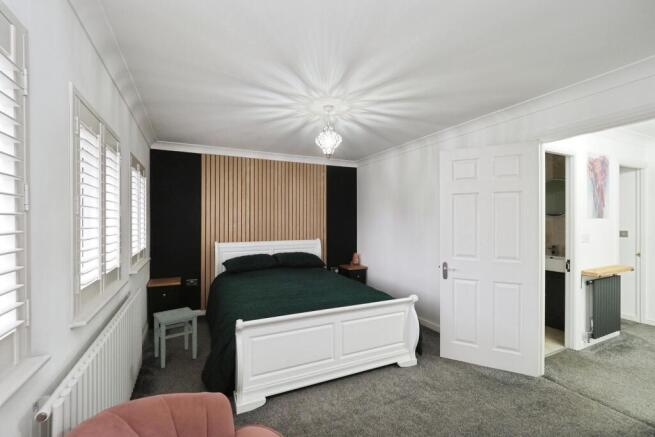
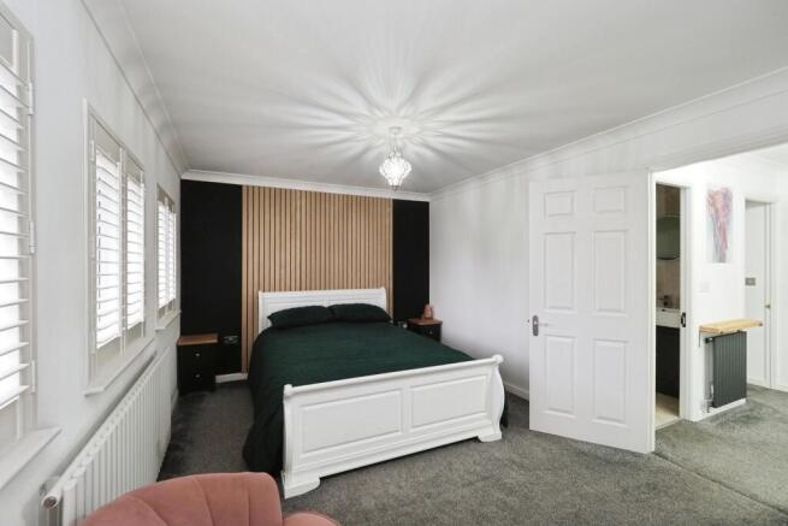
- stool [152,306,198,369]
